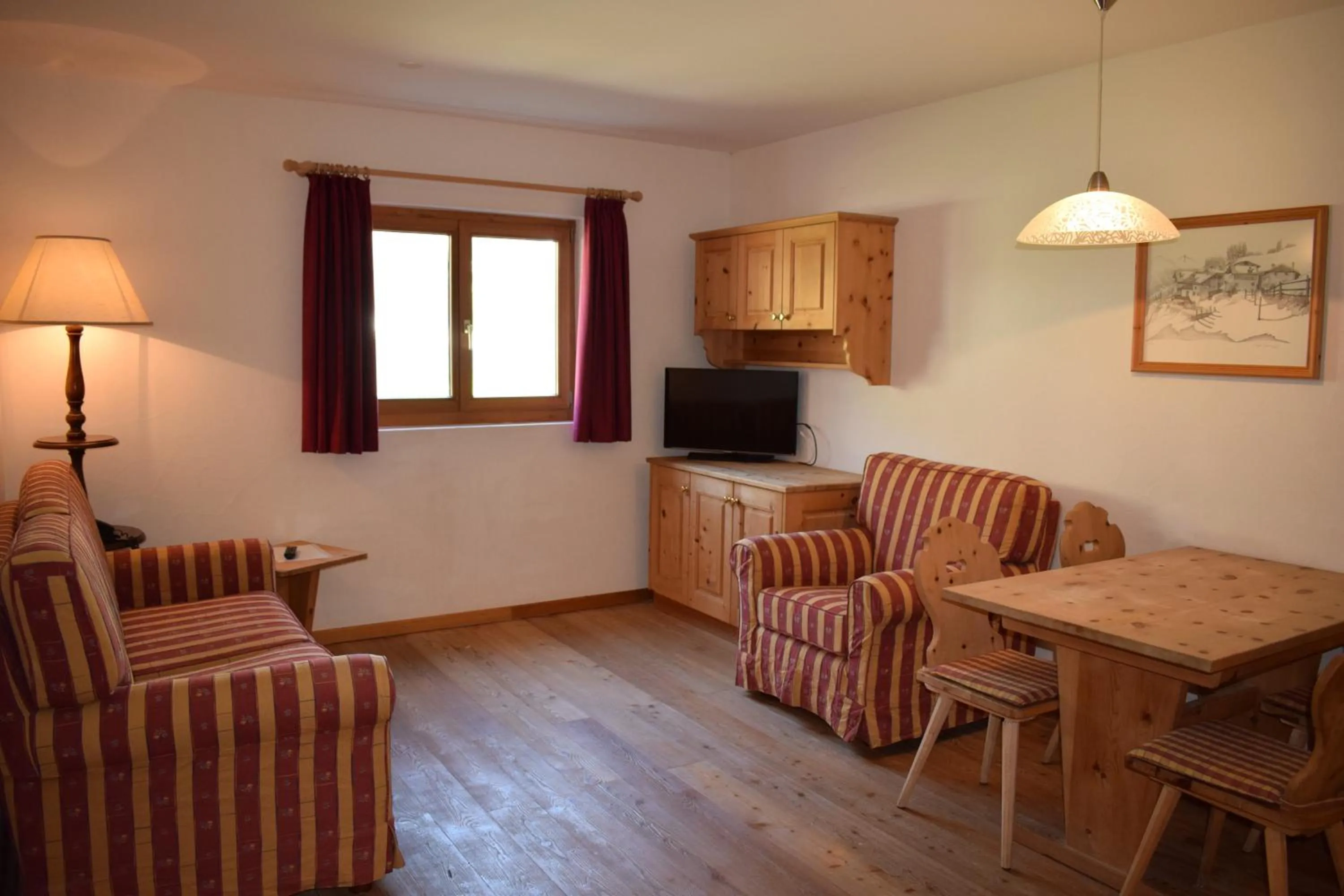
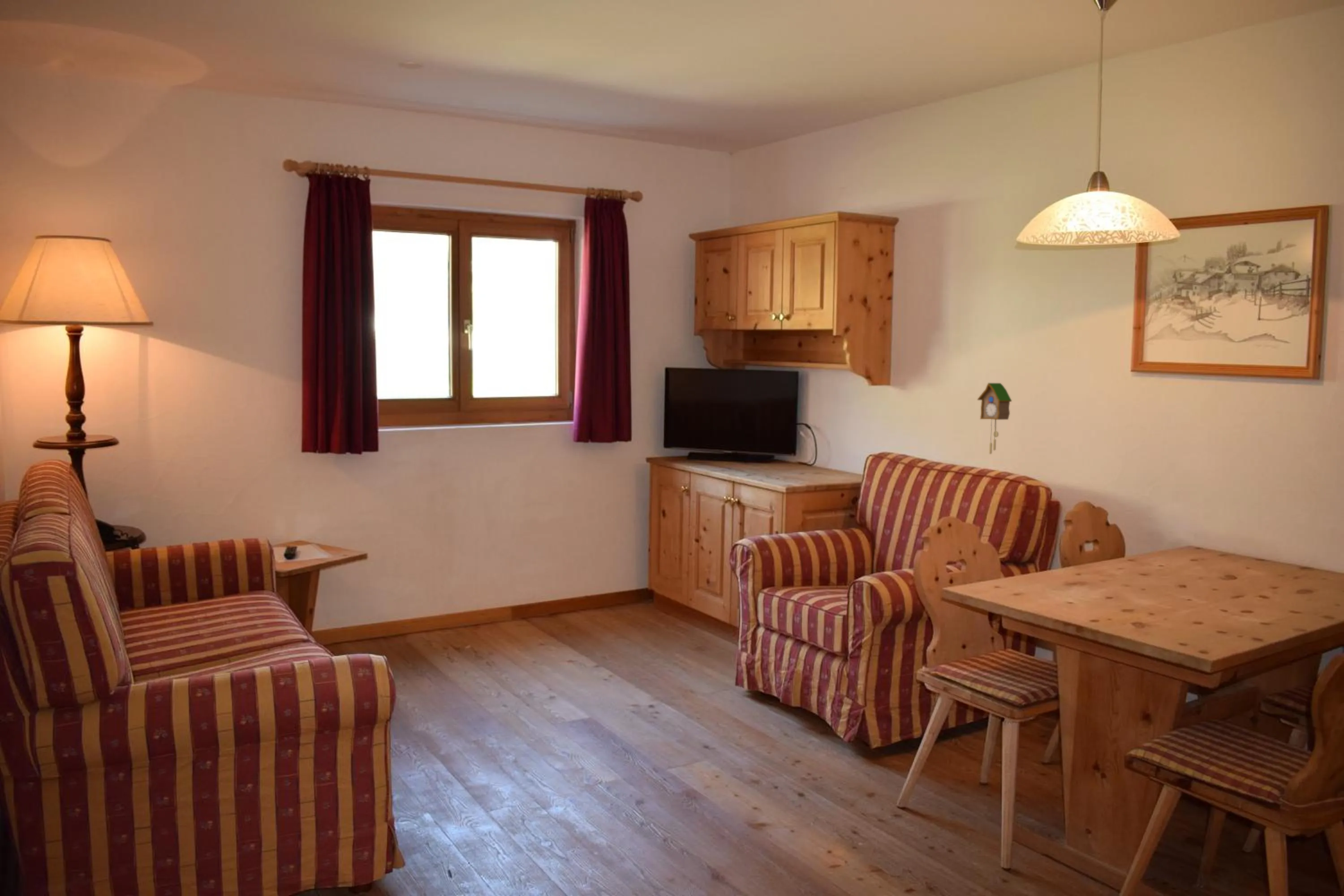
+ cuckoo clock [977,383,1012,455]
